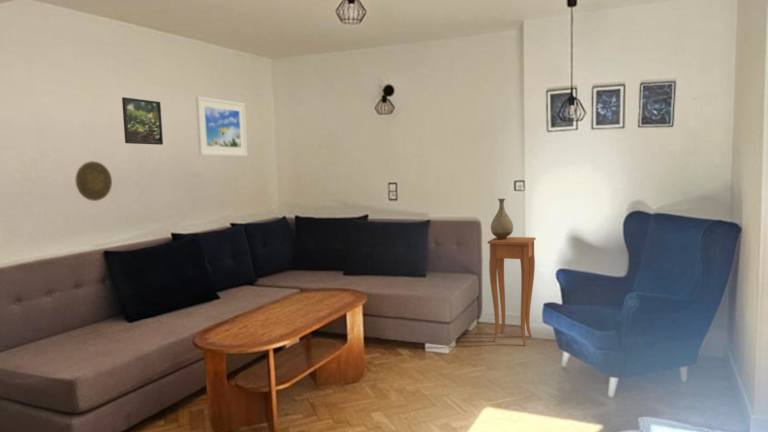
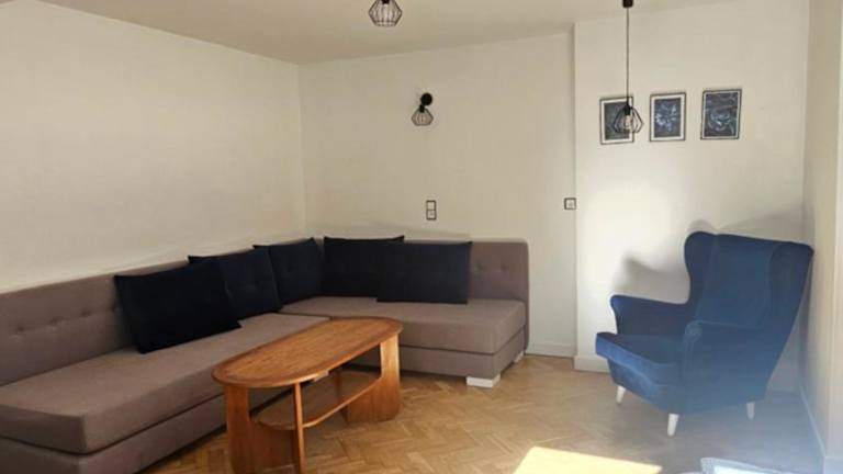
- side table [487,236,537,346]
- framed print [121,96,164,146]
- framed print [195,95,248,157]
- vase [490,198,514,239]
- decorative plate [75,160,113,202]
